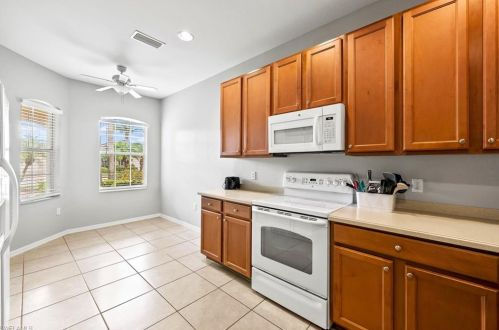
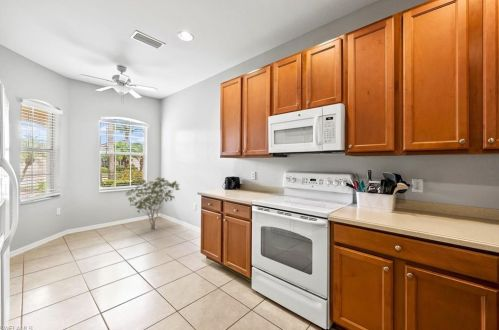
+ shrub [124,176,181,230]
